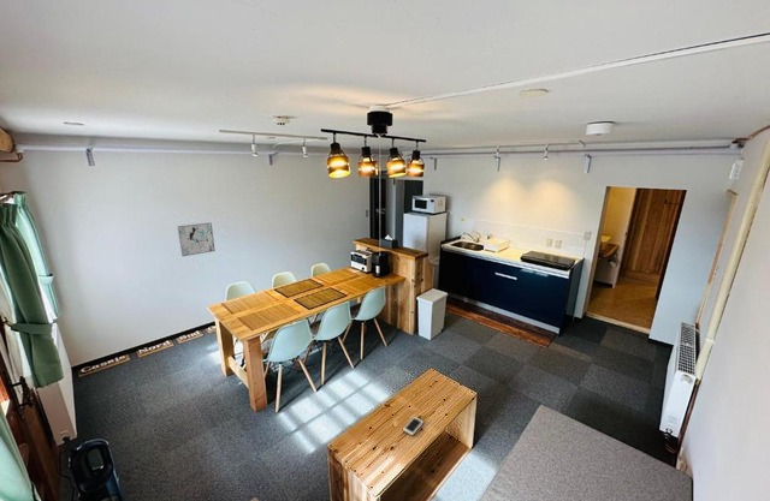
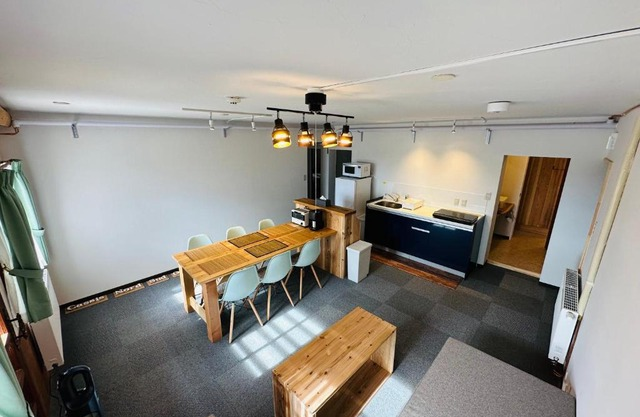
- cell phone [402,416,425,437]
- wall art [176,221,217,257]
